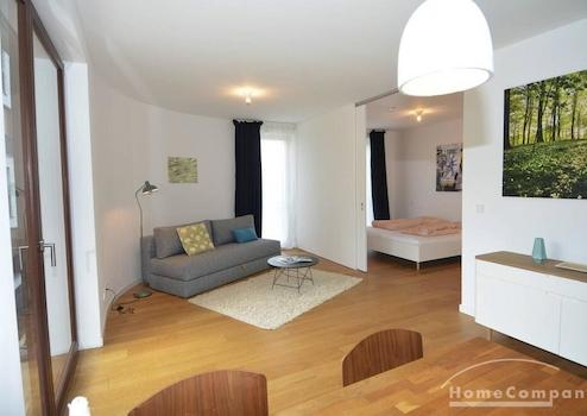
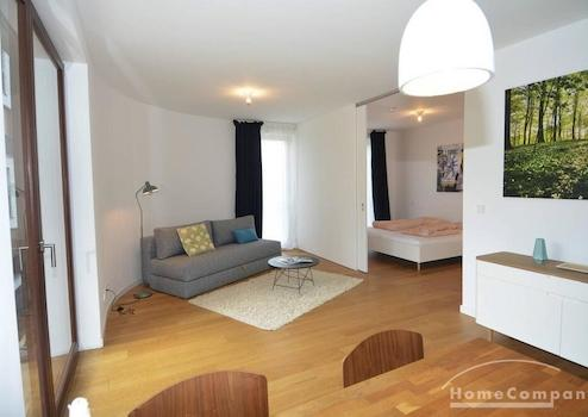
- wall art [166,156,198,184]
